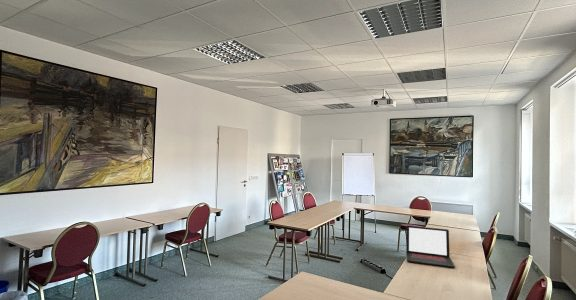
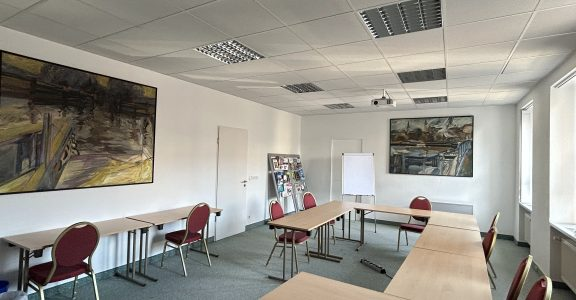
- laptop [405,225,456,269]
